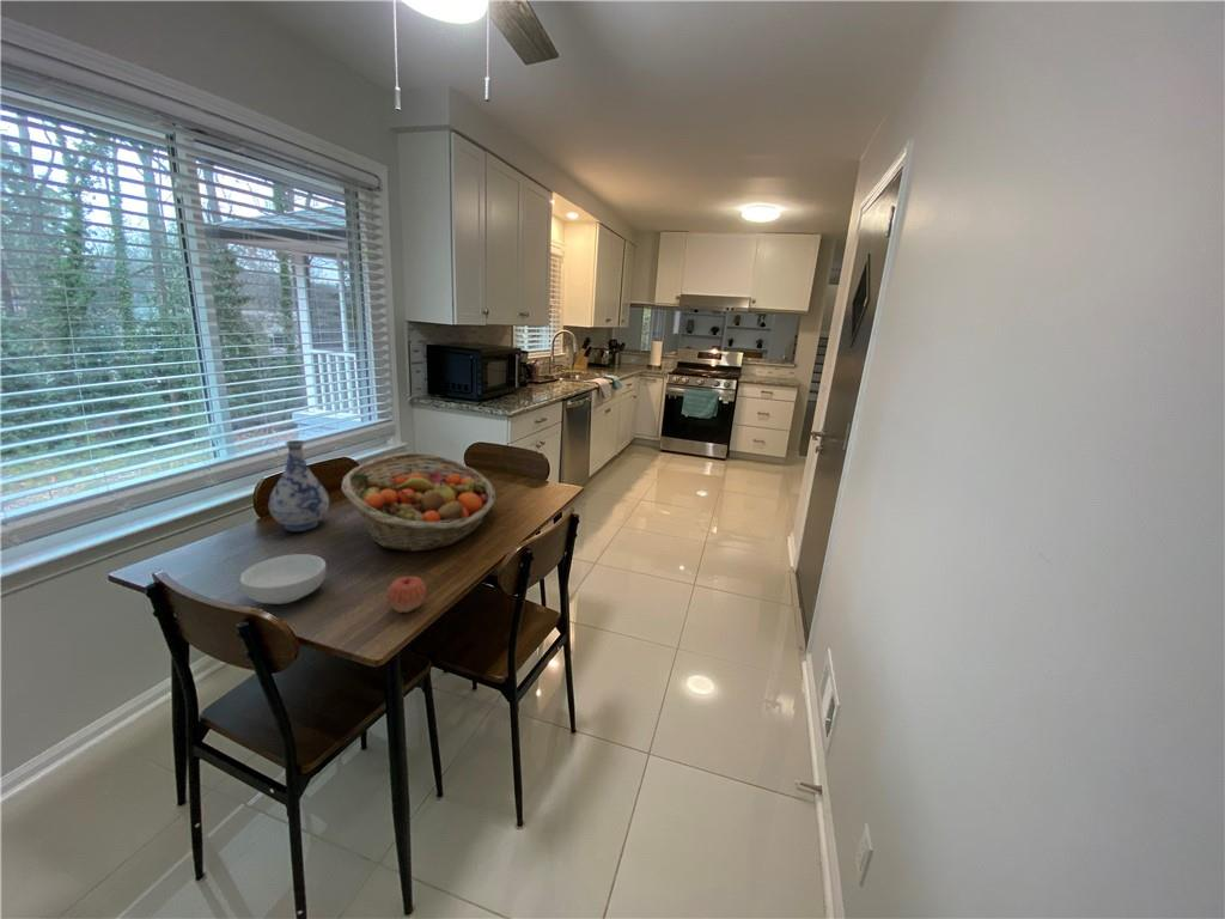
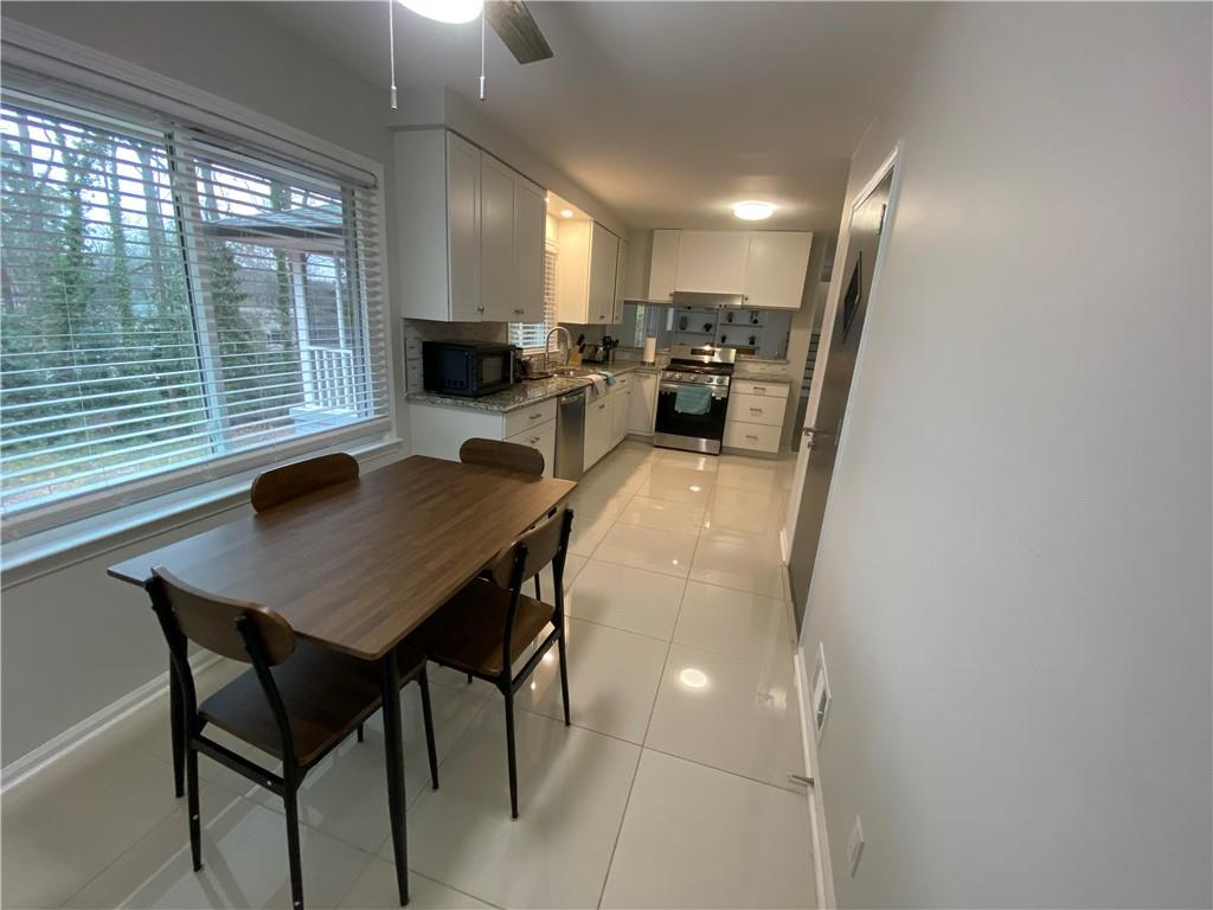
- vase [267,439,330,532]
- apple [386,576,427,614]
- cereal bowl [239,553,328,605]
- fruit basket [341,451,496,553]
